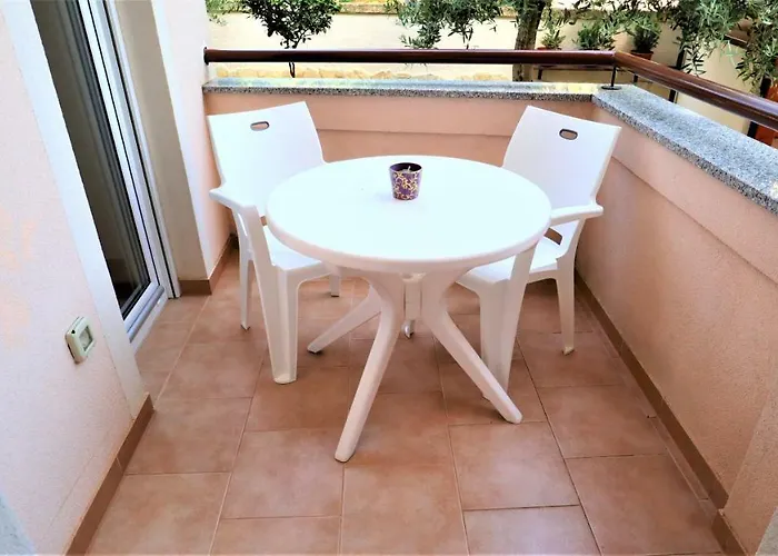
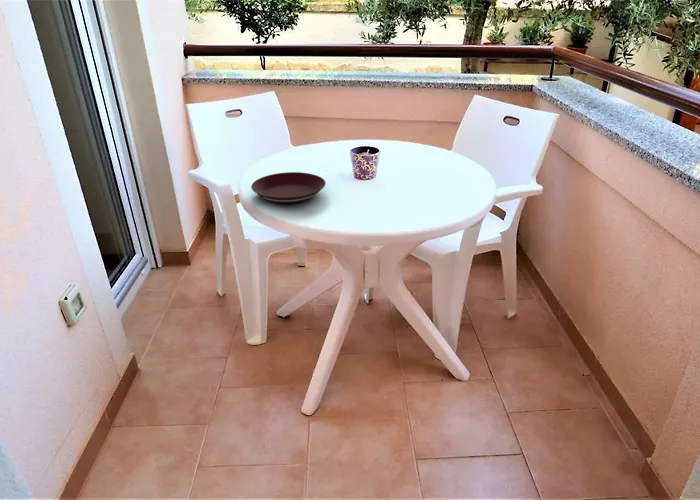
+ plate [250,171,327,204]
